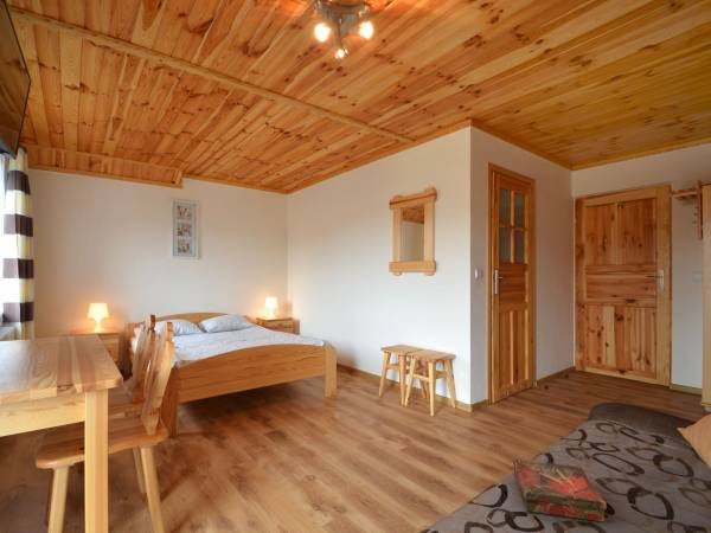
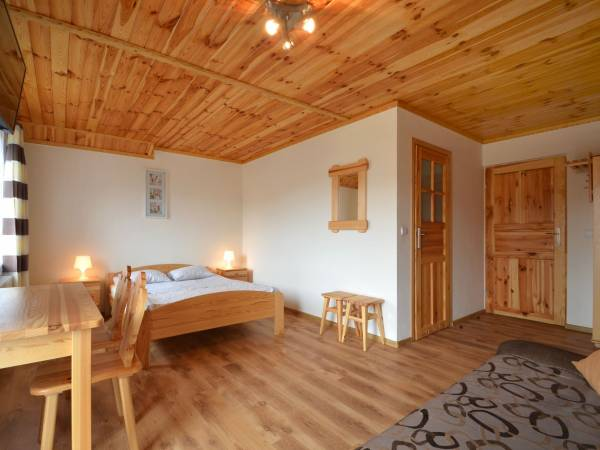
- book [512,458,607,522]
